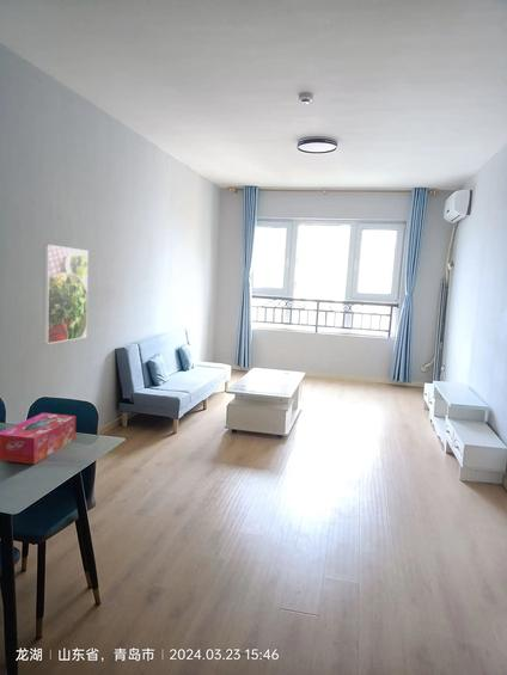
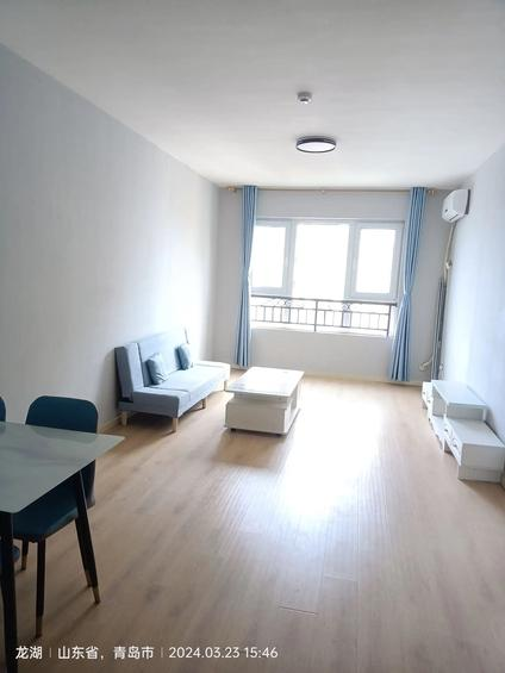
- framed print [43,244,90,345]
- tissue box [0,412,77,465]
